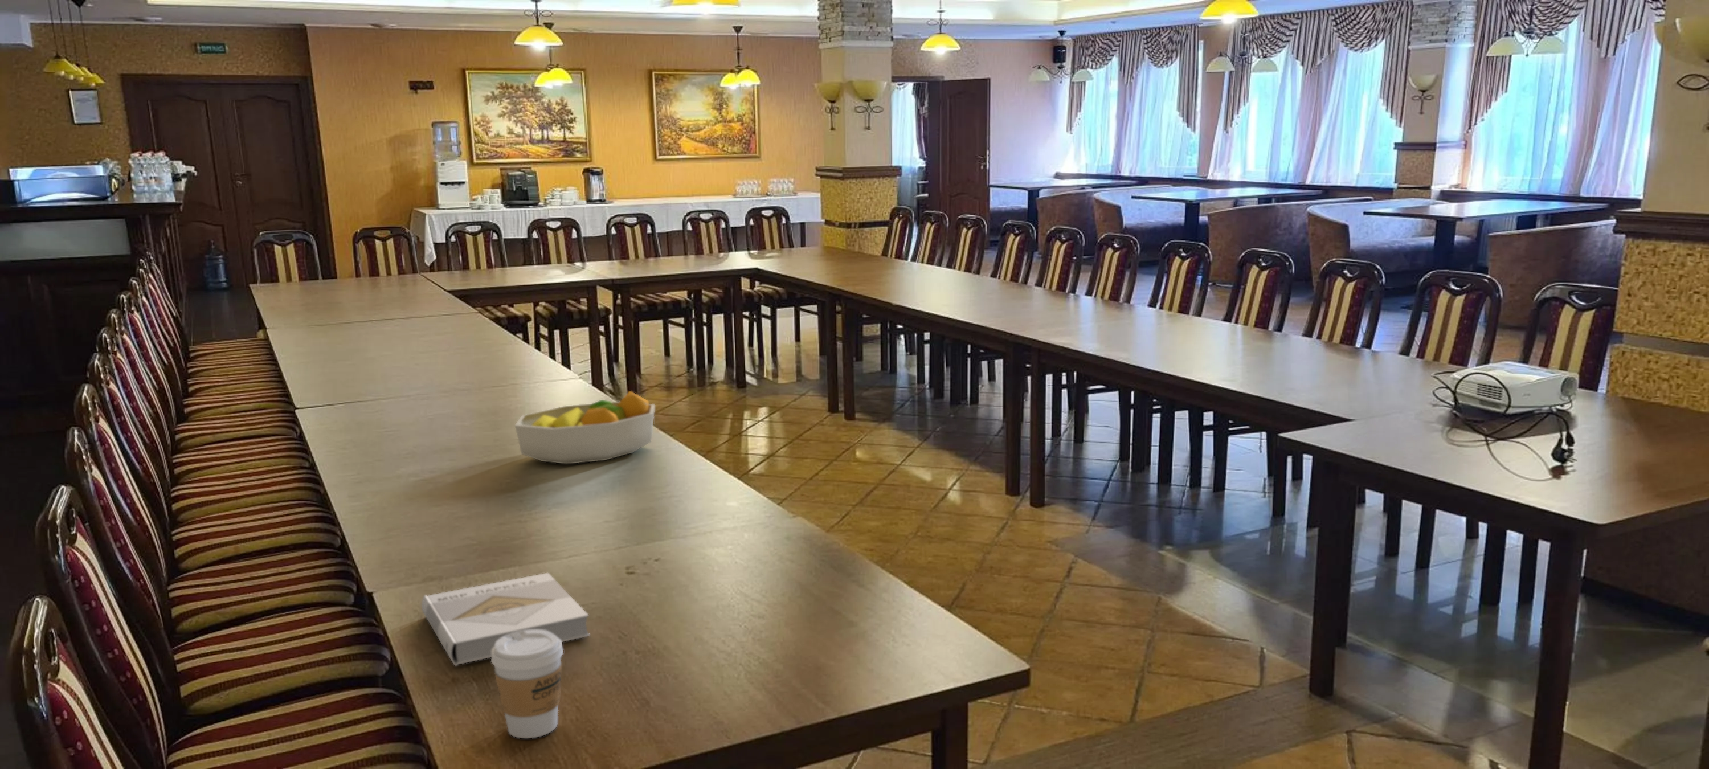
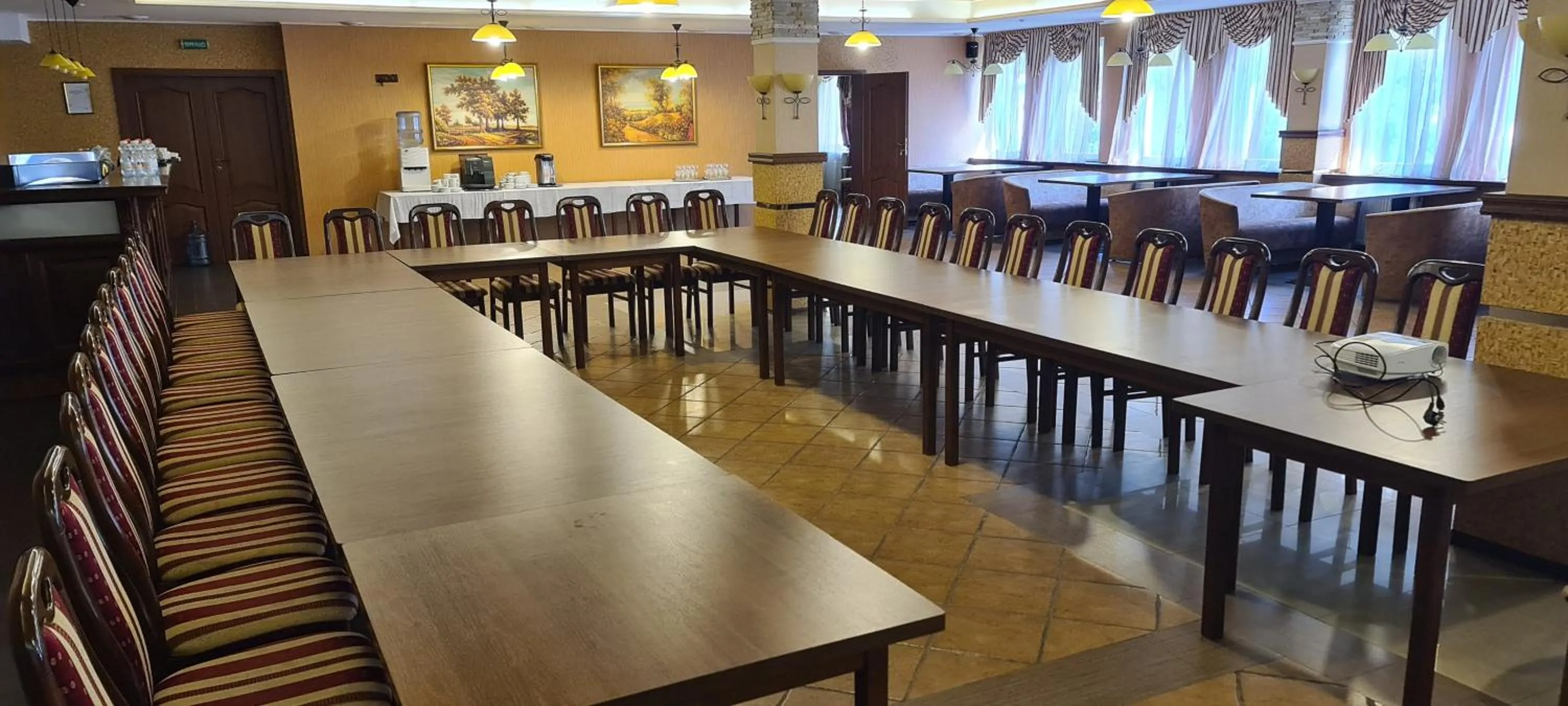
- coffee cup [490,630,563,739]
- book [421,573,591,667]
- fruit bowl [514,391,656,465]
